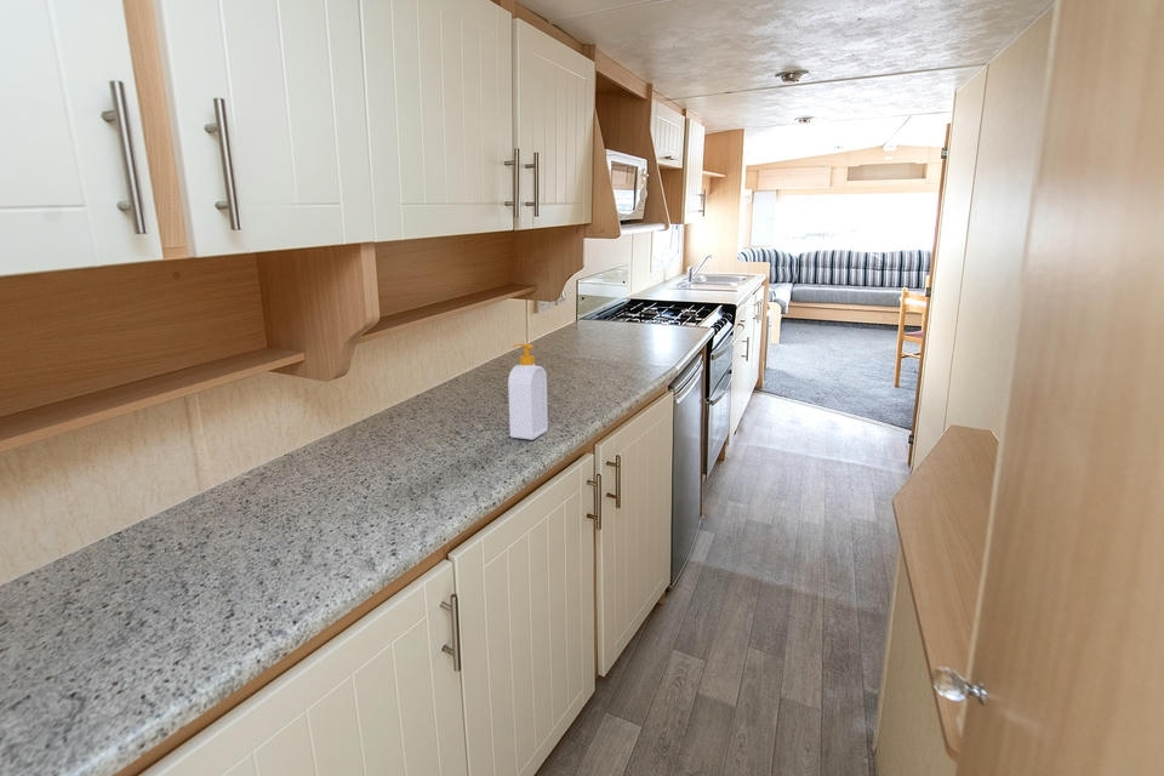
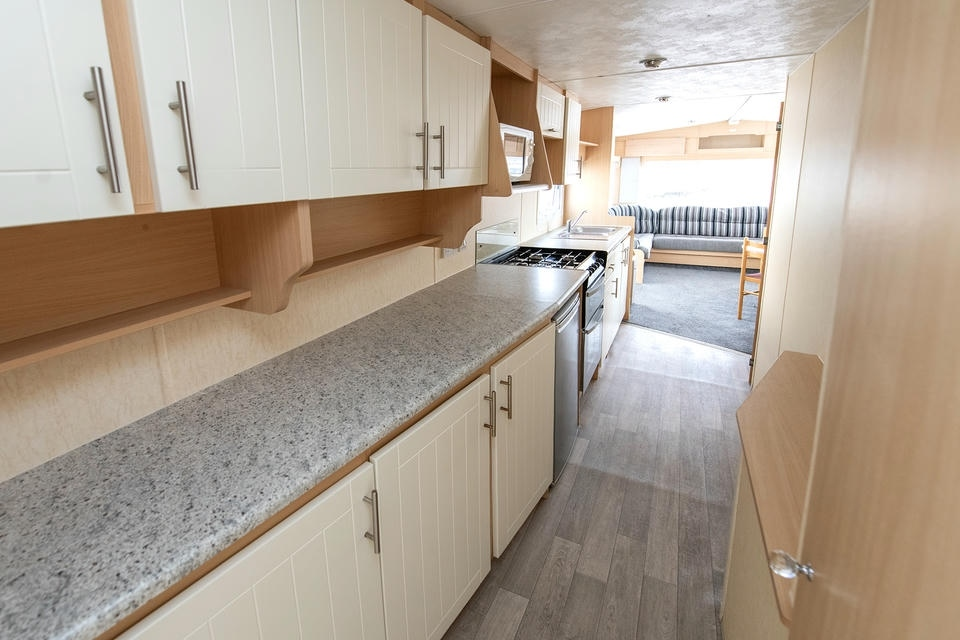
- soap bottle [507,342,549,441]
